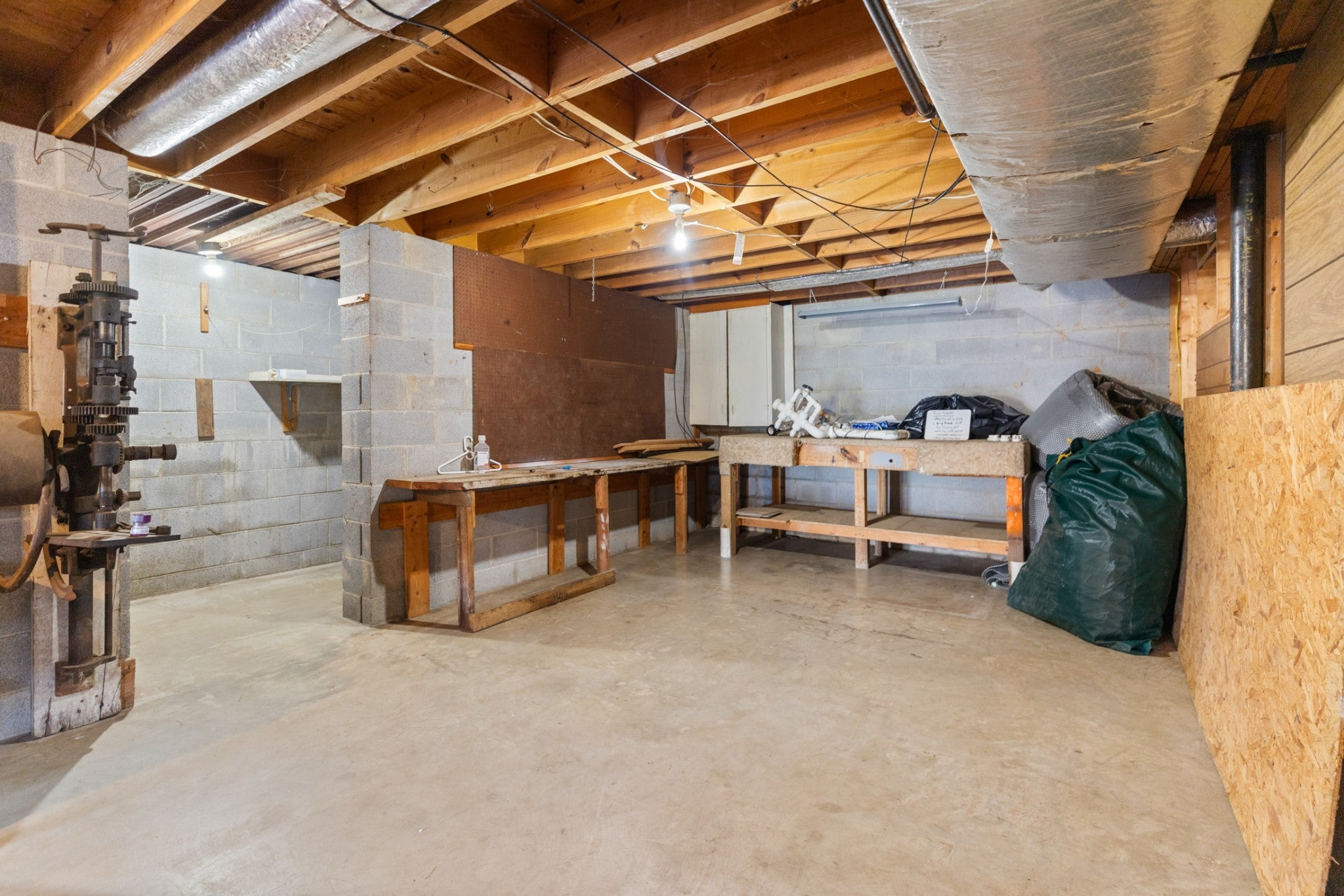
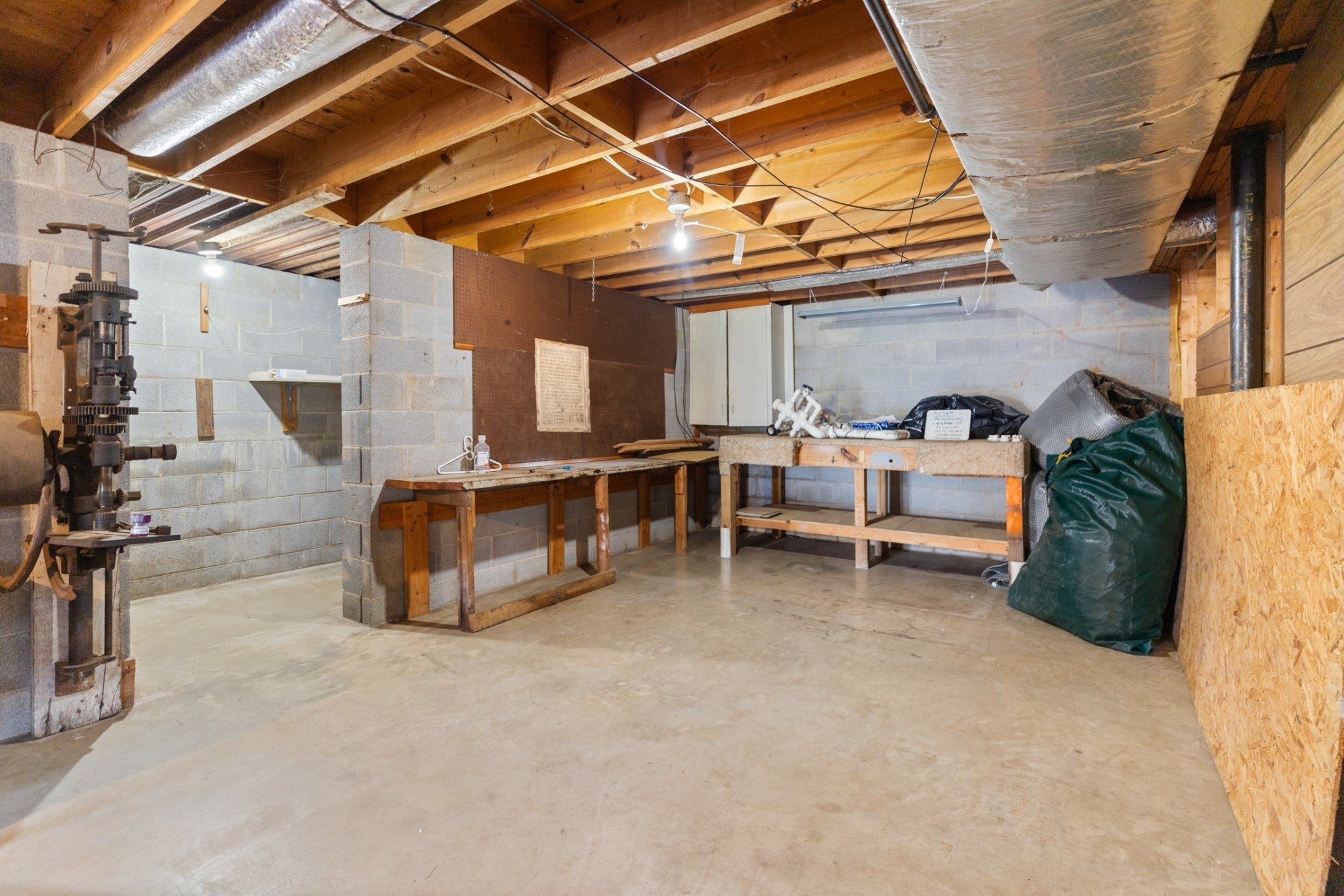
+ stone plaque [534,337,592,433]
